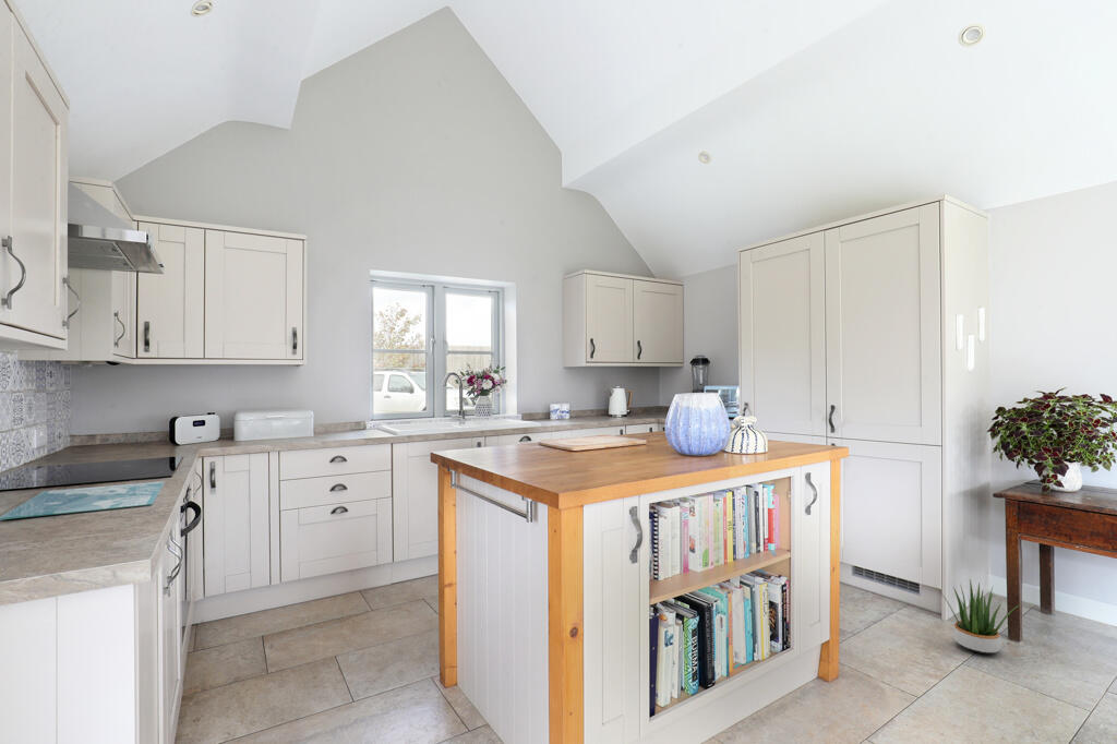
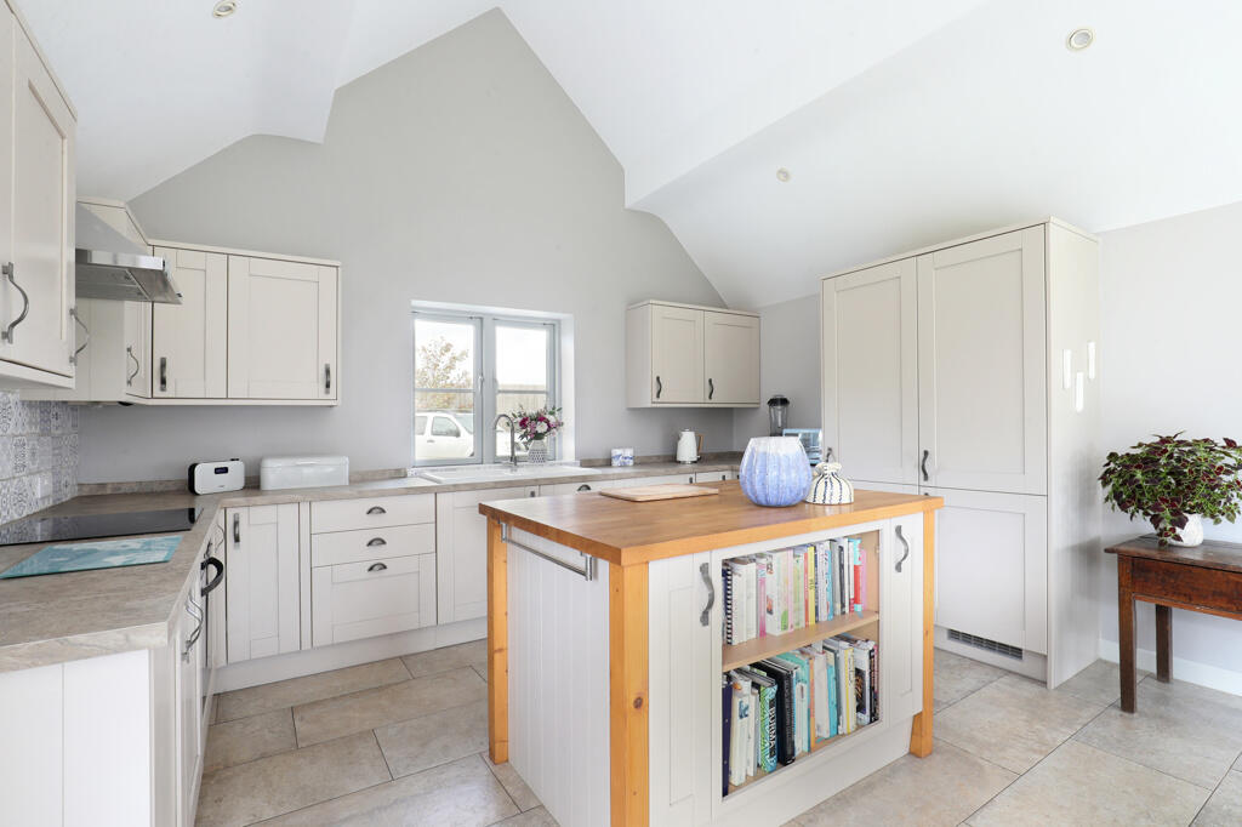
- potted plant [936,578,1021,655]
